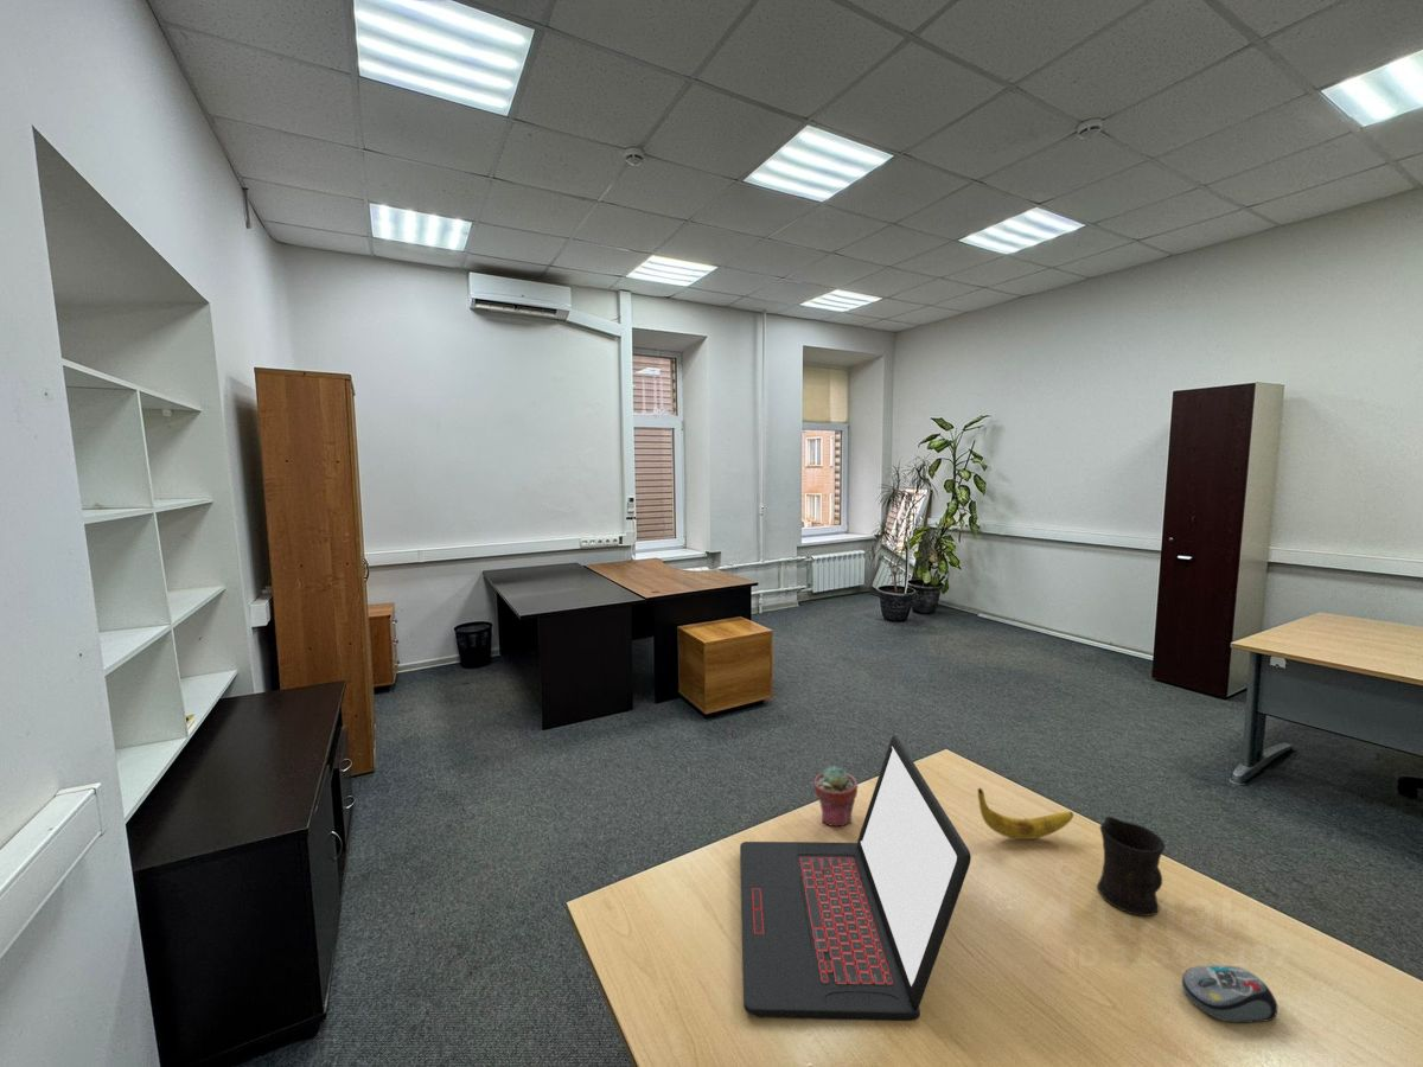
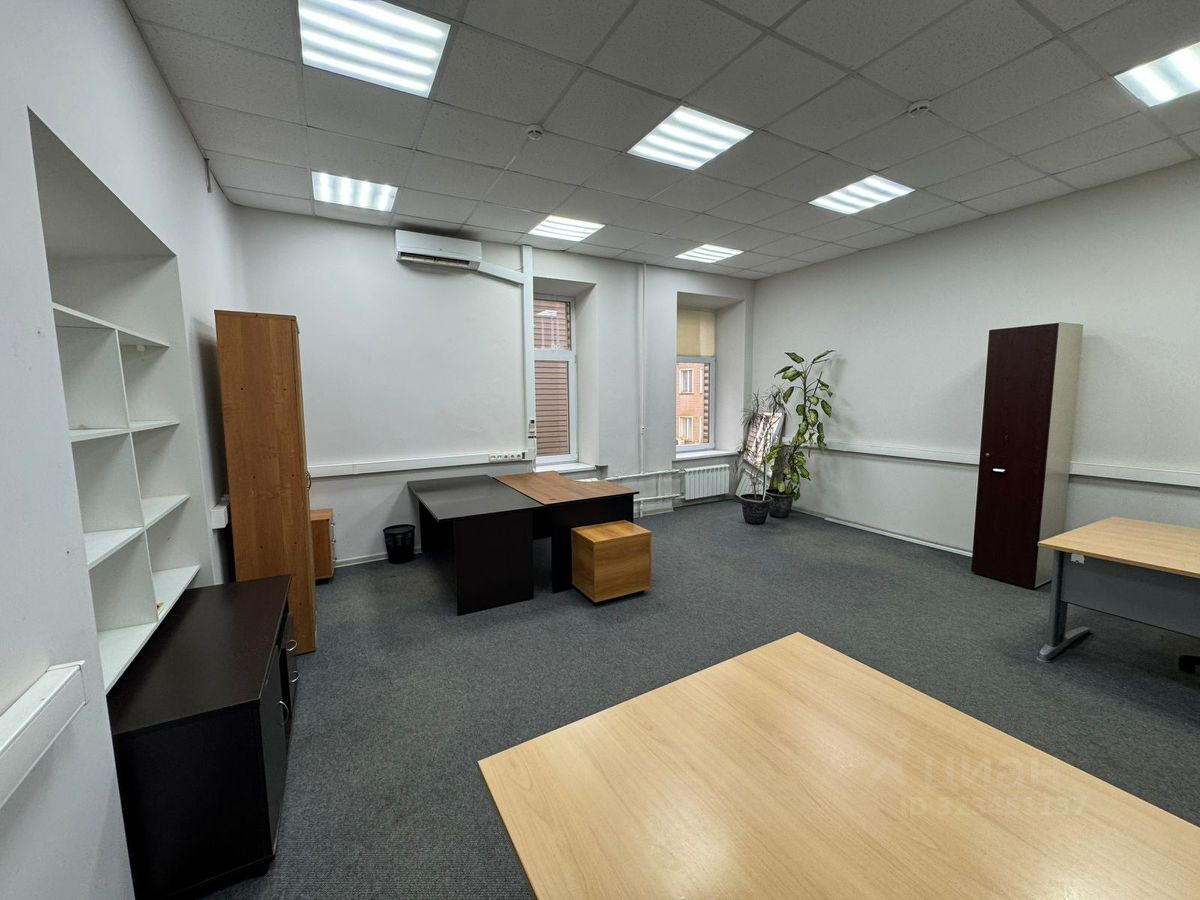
- computer mouse [1181,964,1278,1024]
- banana [977,787,1074,841]
- potted succulent [812,765,859,828]
- laptop [739,734,972,1022]
- mug [1096,816,1166,918]
